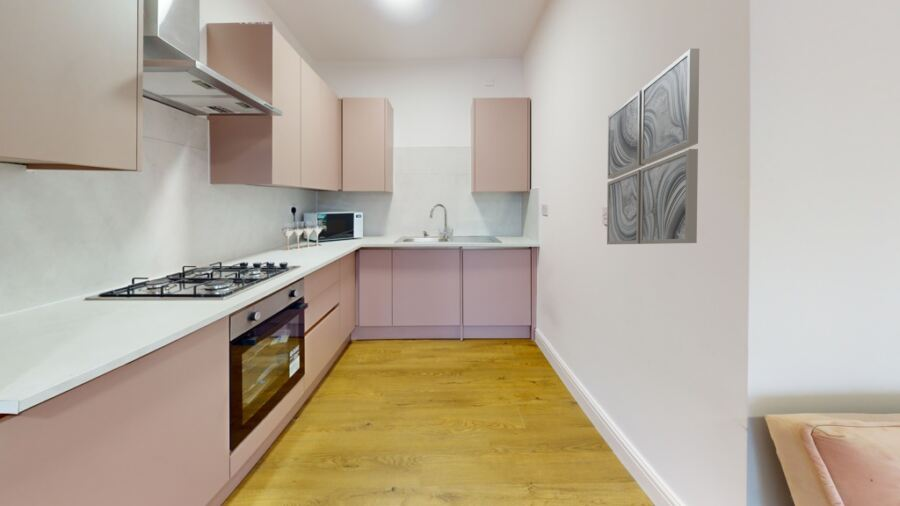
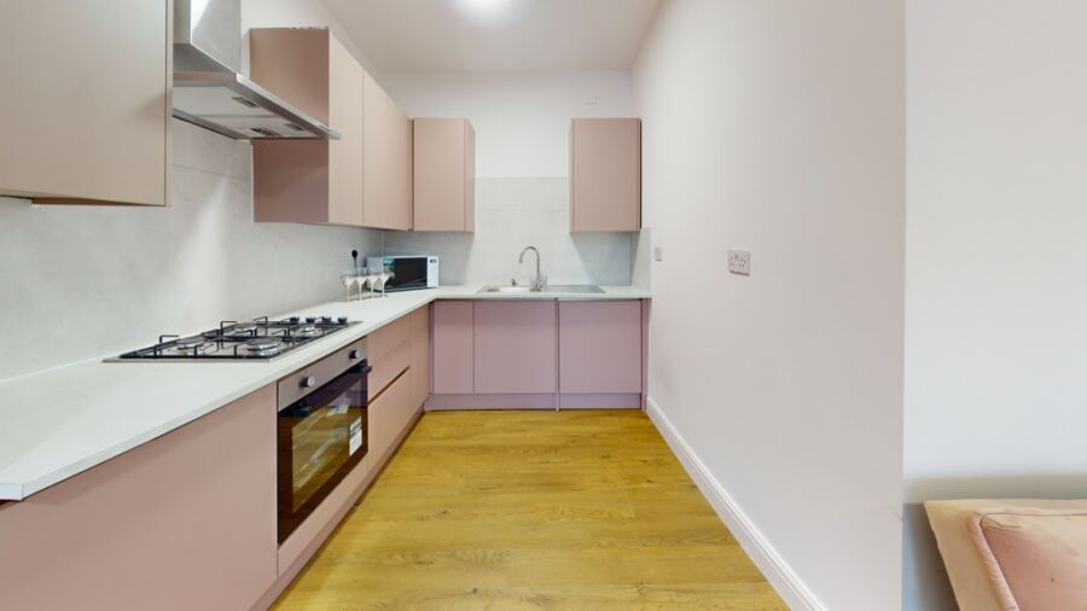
- wall art [606,48,700,245]
